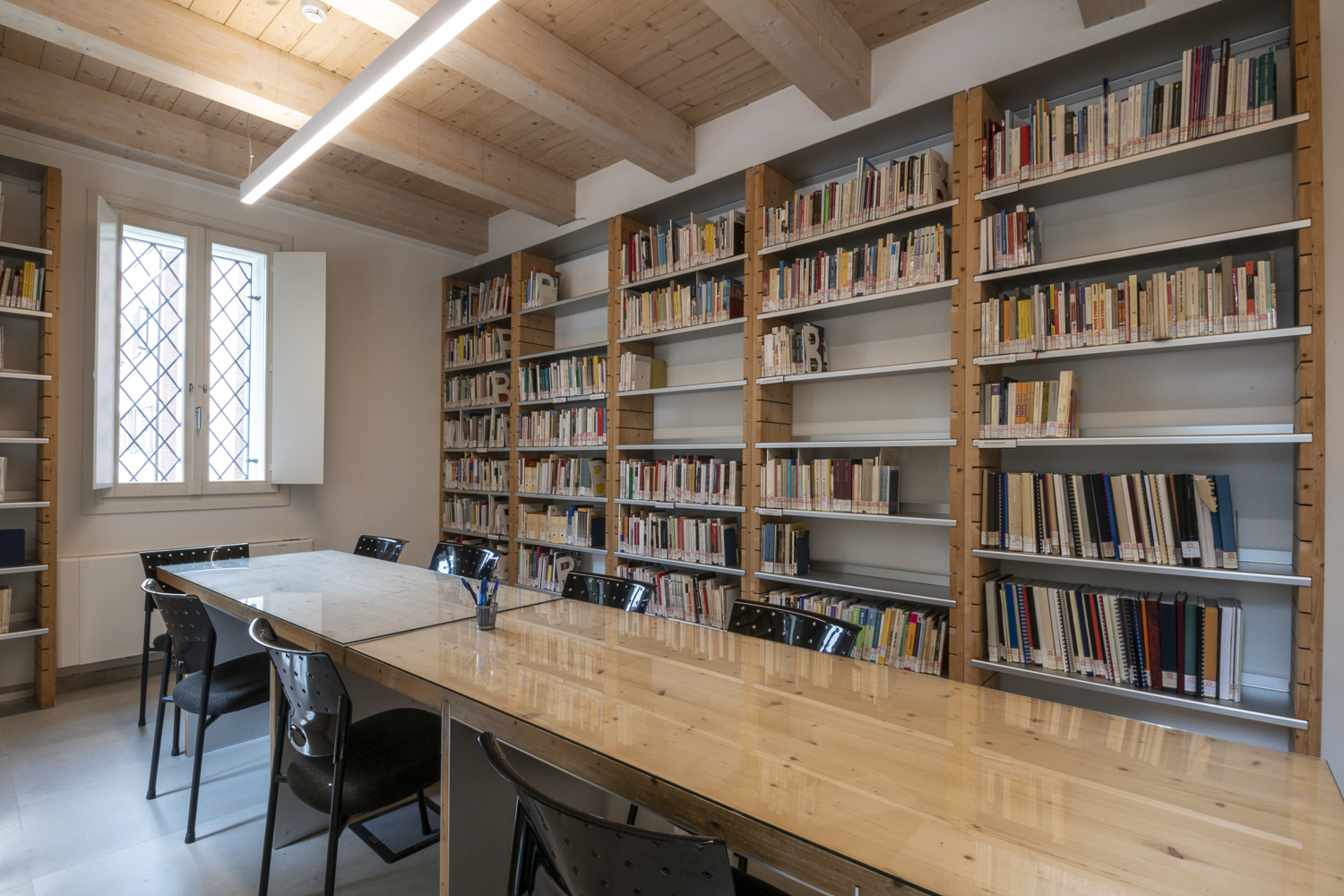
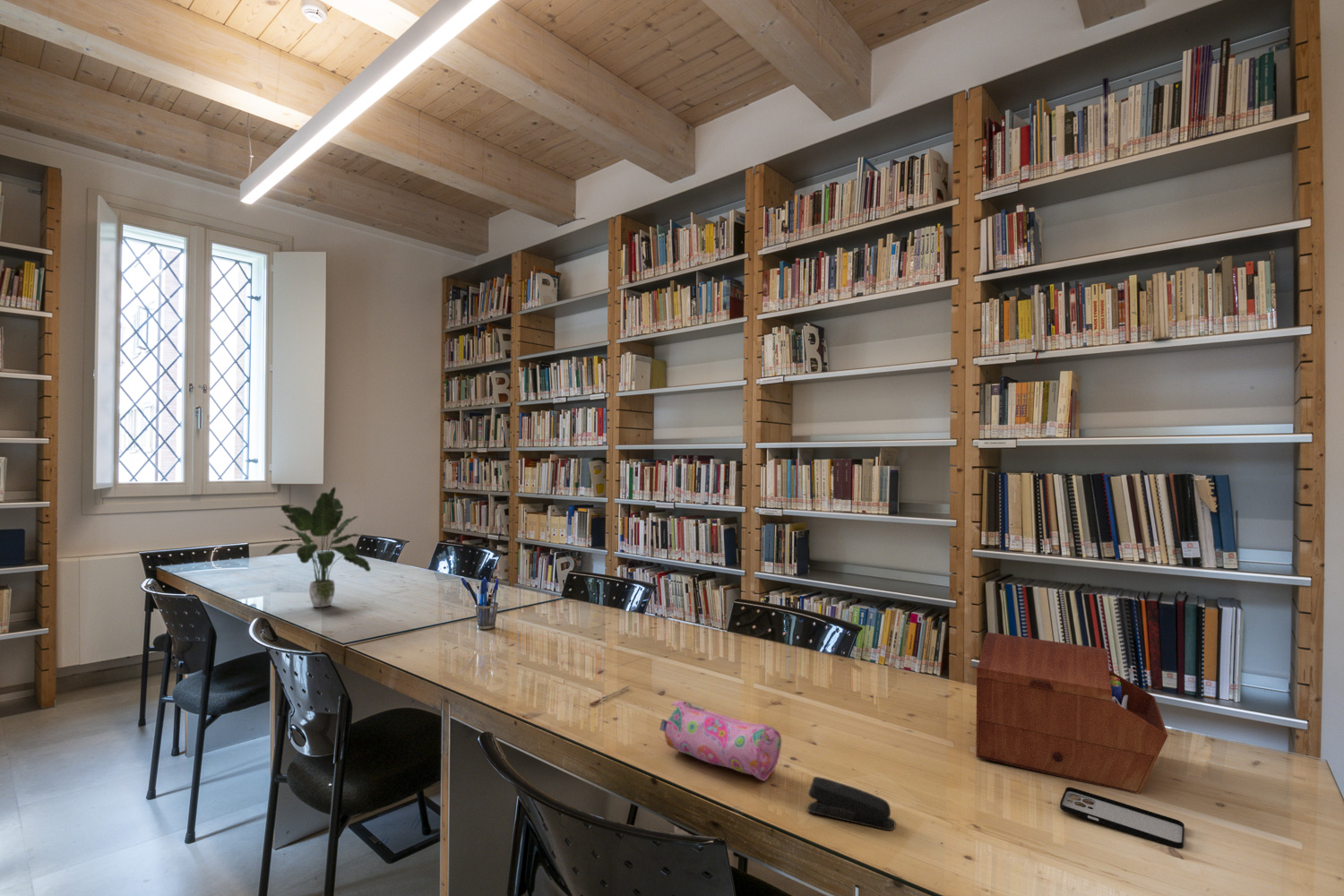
+ stapler [806,776,896,831]
+ sewing box [975,632,1168,795]
+ smartphone [1059,787,1185,849]
+ pen [589,685,630,706]
+ pencil case [659,700,782,781]
+ potted plant [265,486,372,608]
